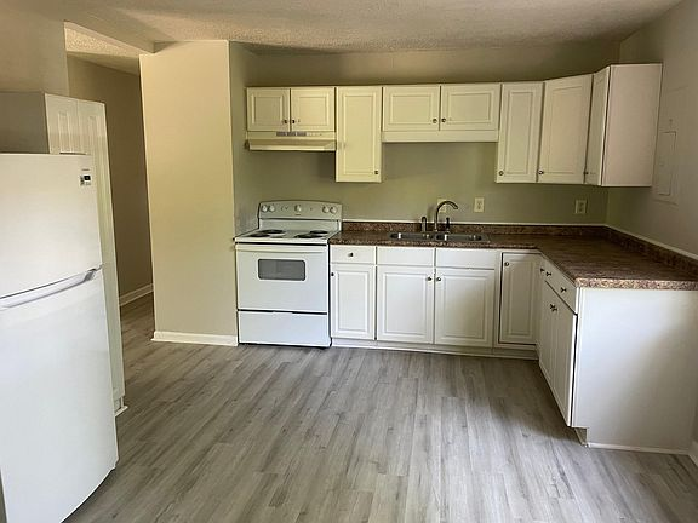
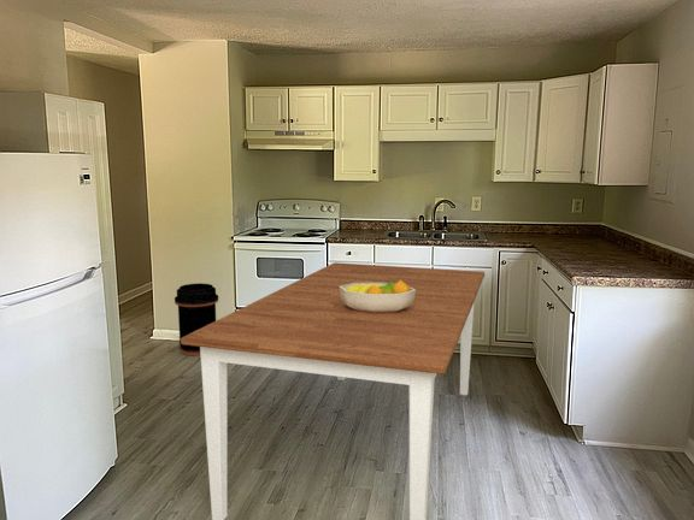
+ trash can [174,282,219,356]
+ dining table [181,261,486,520]
+ fruit bowl [340,280,416,313]
